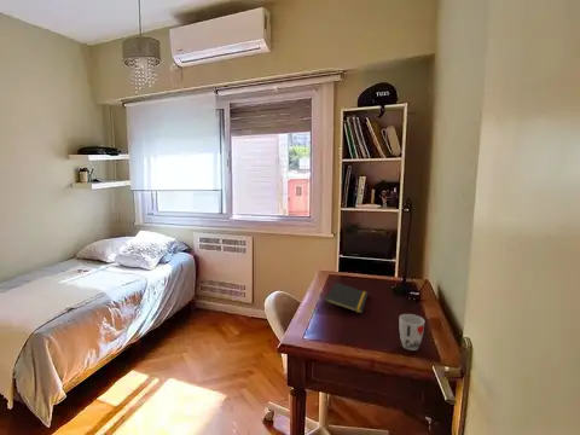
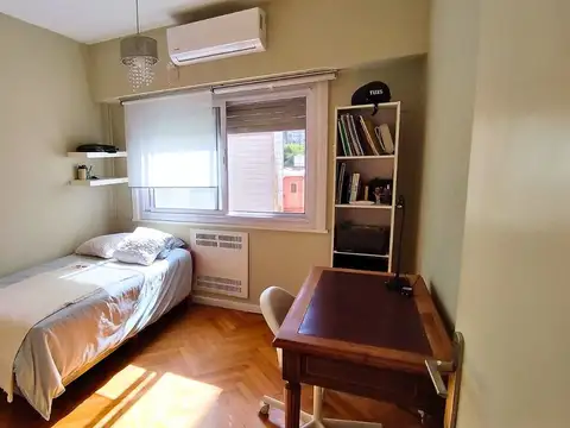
- notepad [324,282,370,314]
- cup [398,313,425,352]
